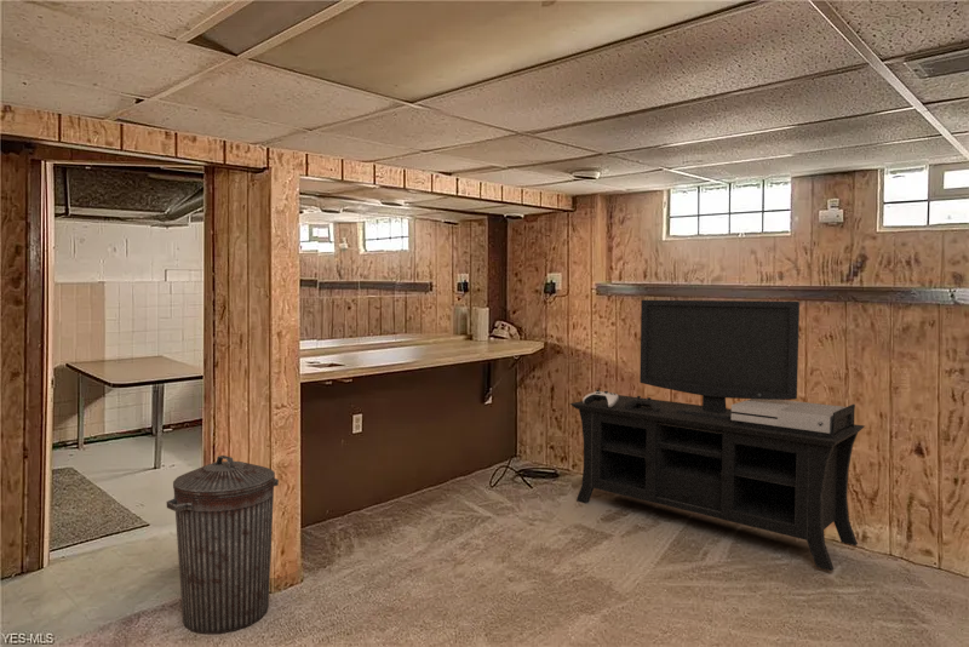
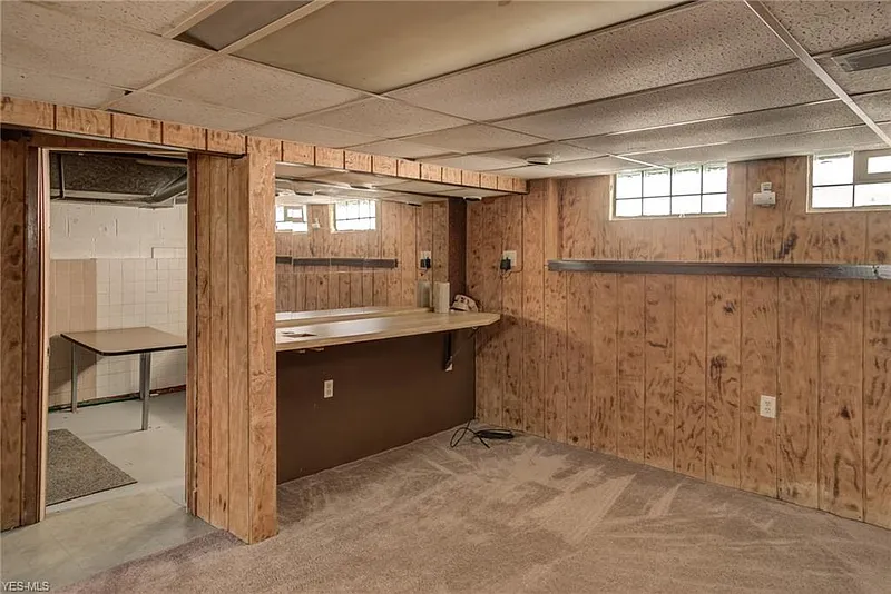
- media console [569,298,866,572]
- trash can [165,454,280,635]
